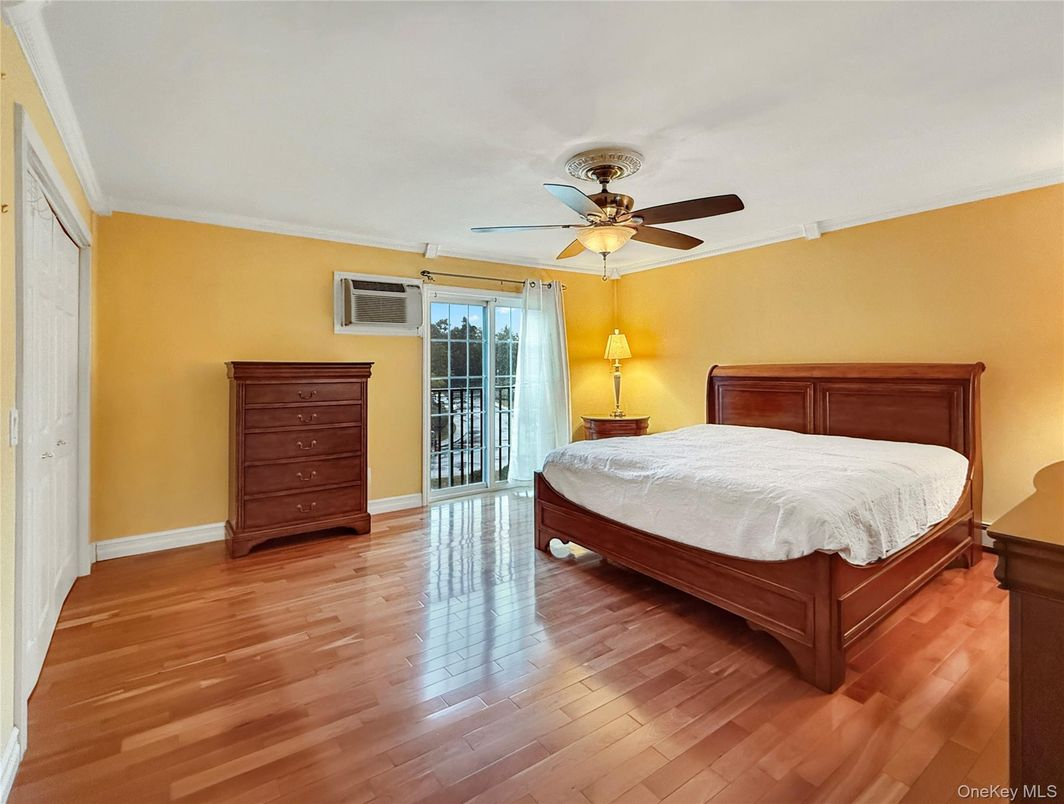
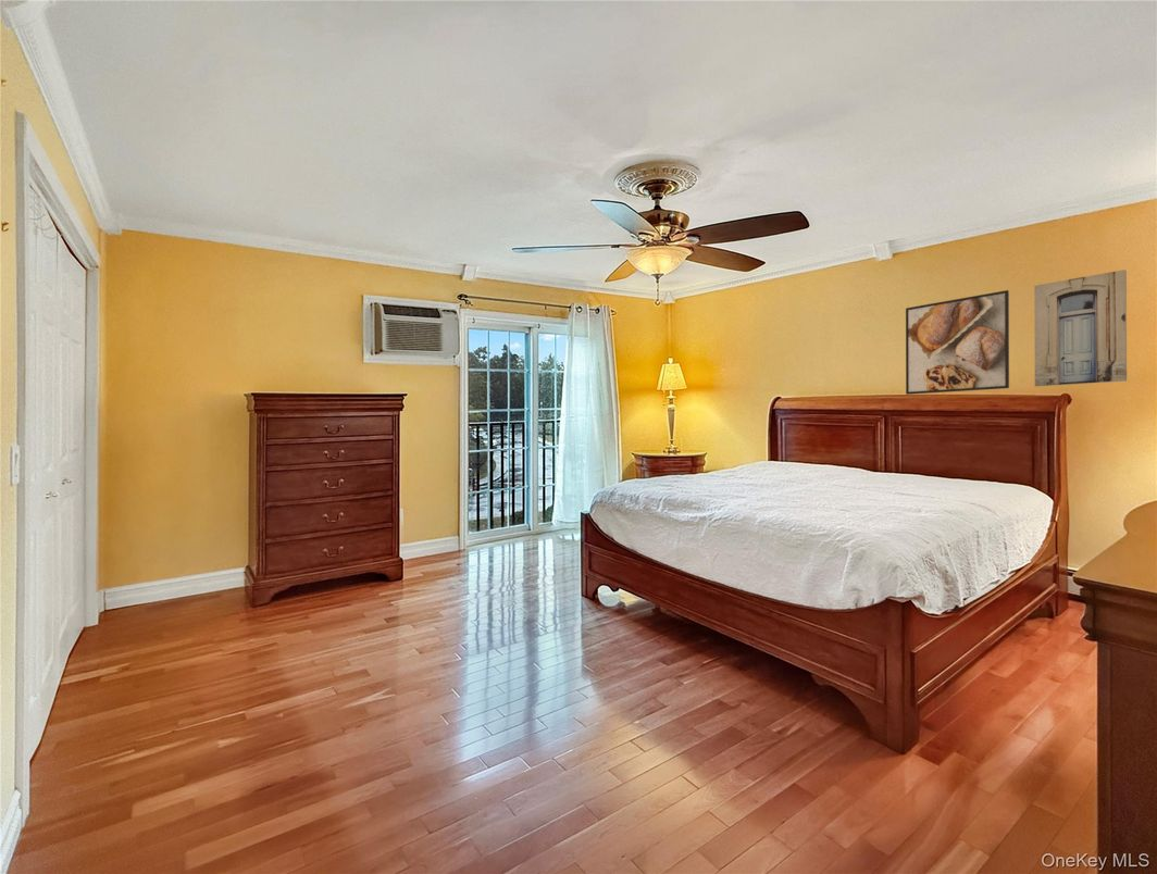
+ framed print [905,289,1010,396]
+ wall art [1033,269,1128,387]
